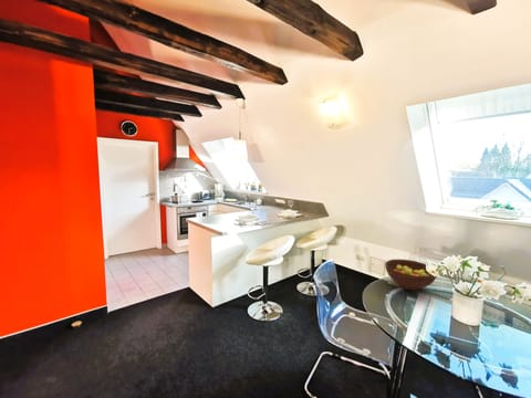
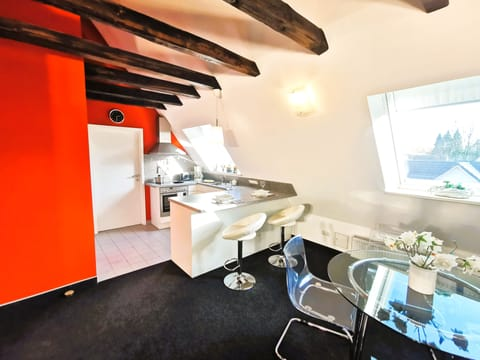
- fruit bowl [384,258,437,292]
